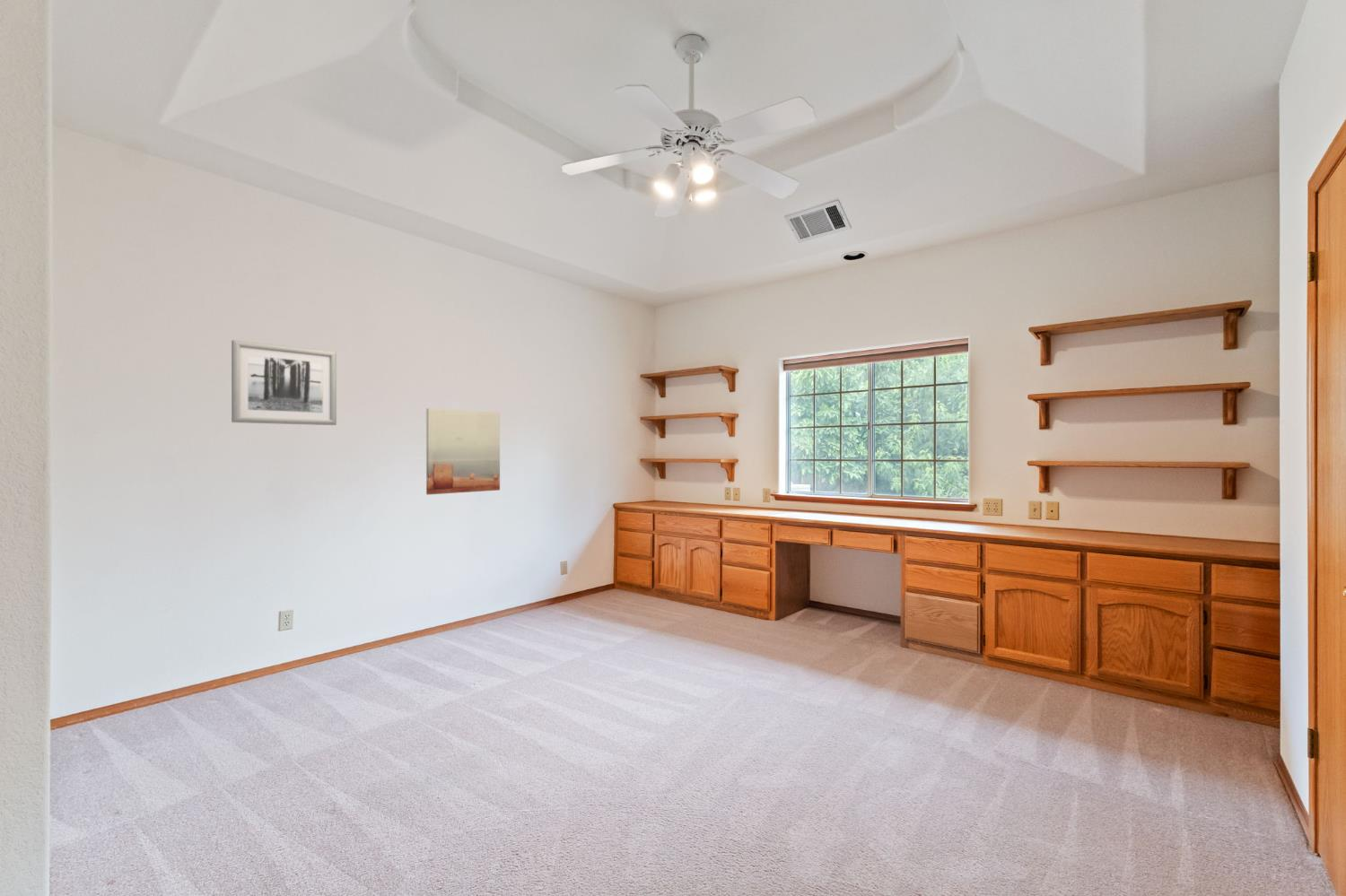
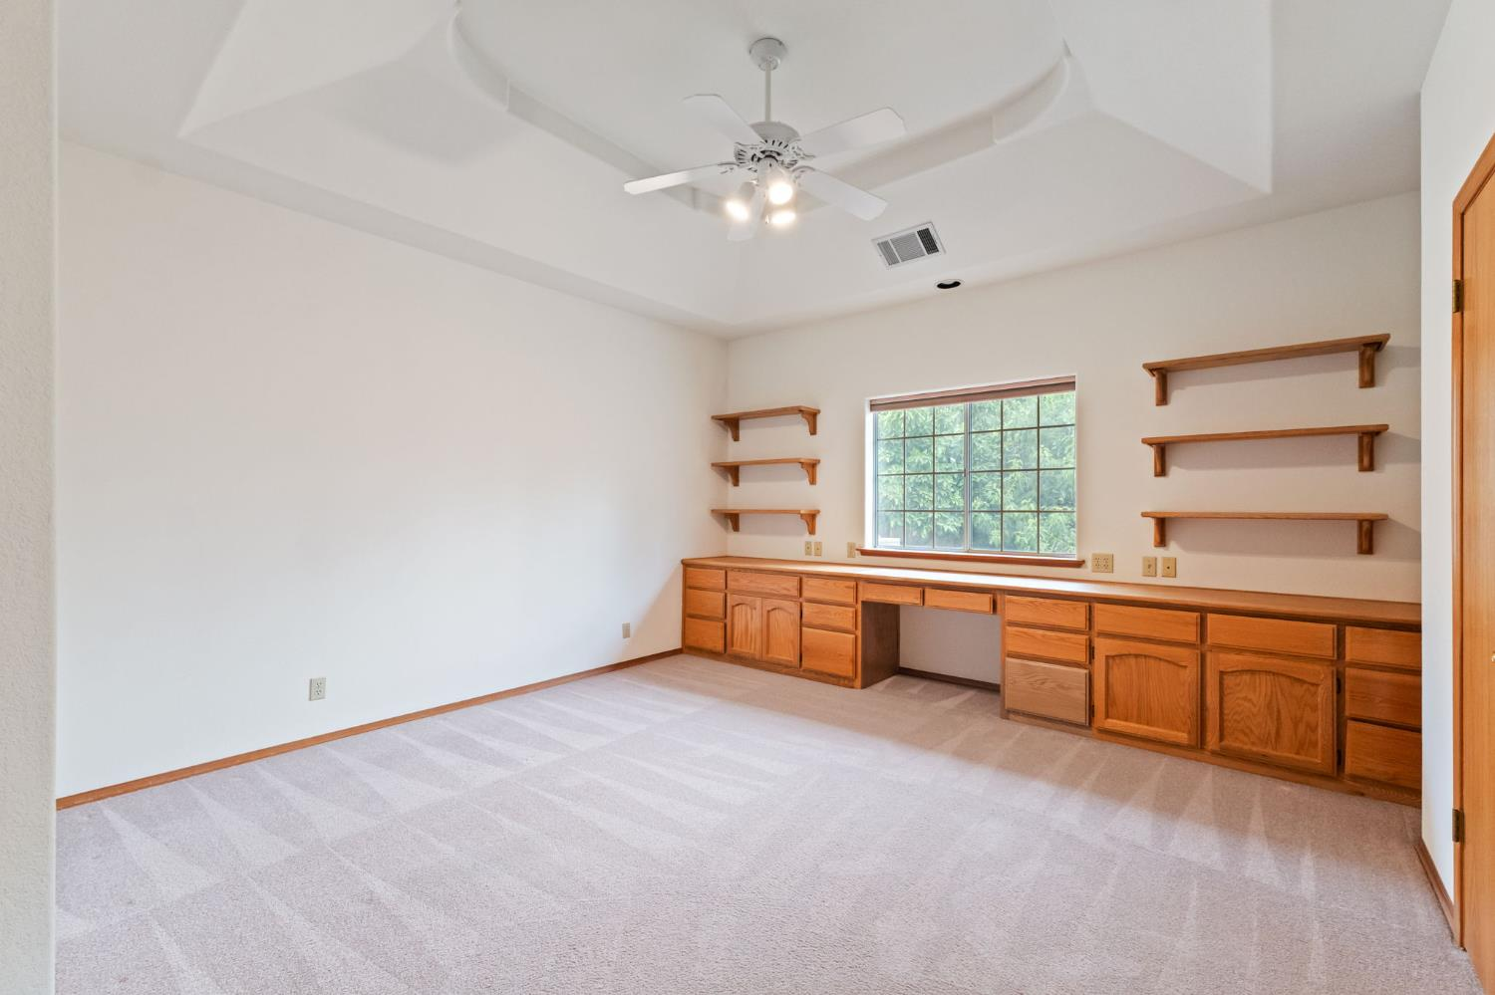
- wall art [231,339,337,426]
- wall art [425,407,501,496]
